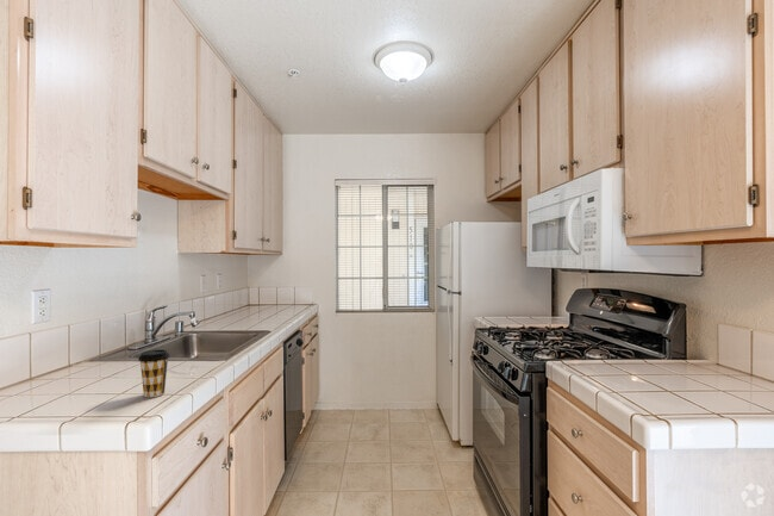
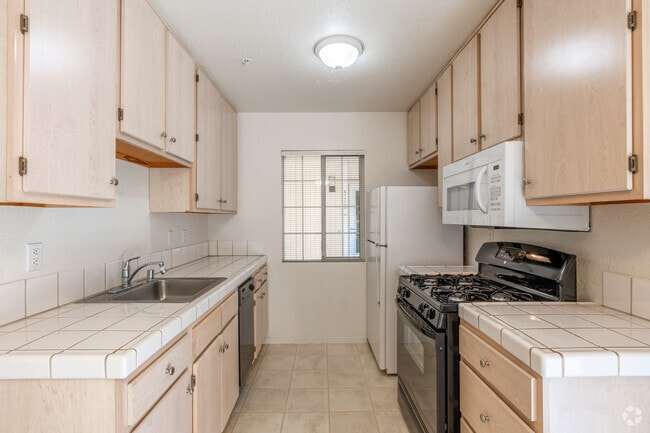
- coffee cup [137,349,170,398]
